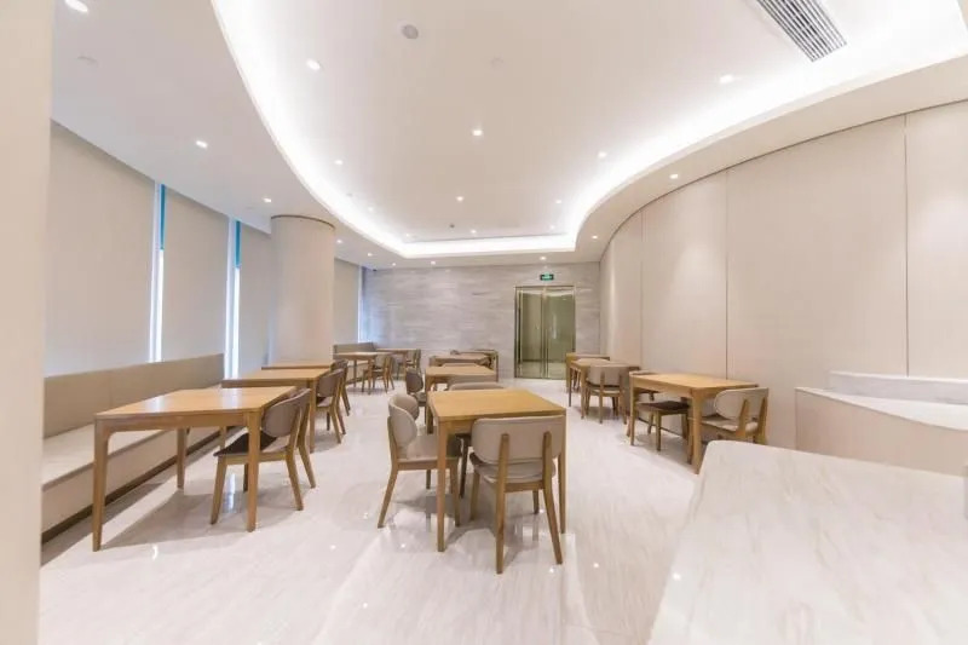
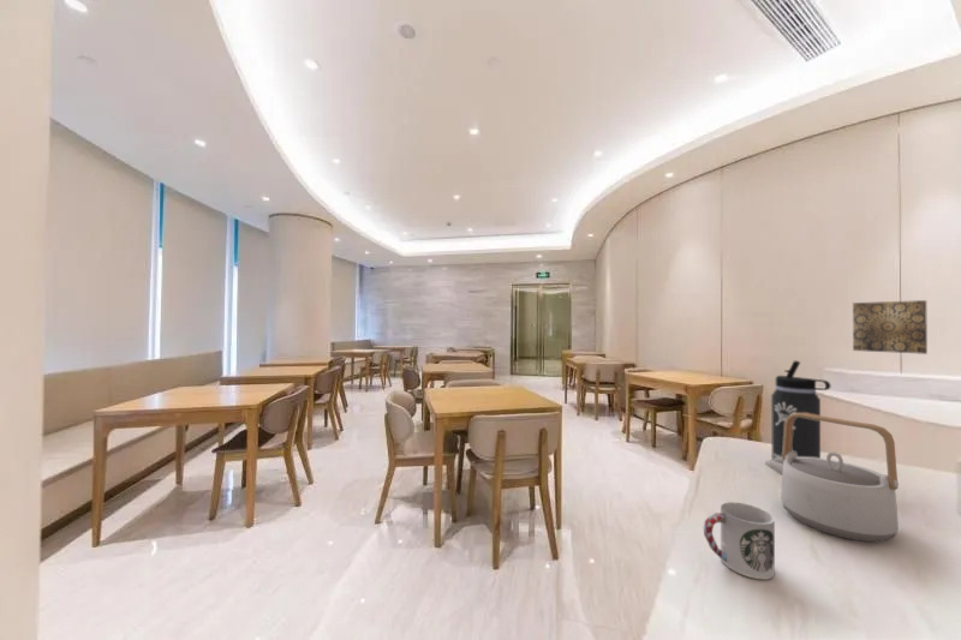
+ teapot [764,413,900,543]
+ wall art [852,299,929,355]
+ thermos bottle [770,359,831,460]
+ cup [703,501,776,580]
